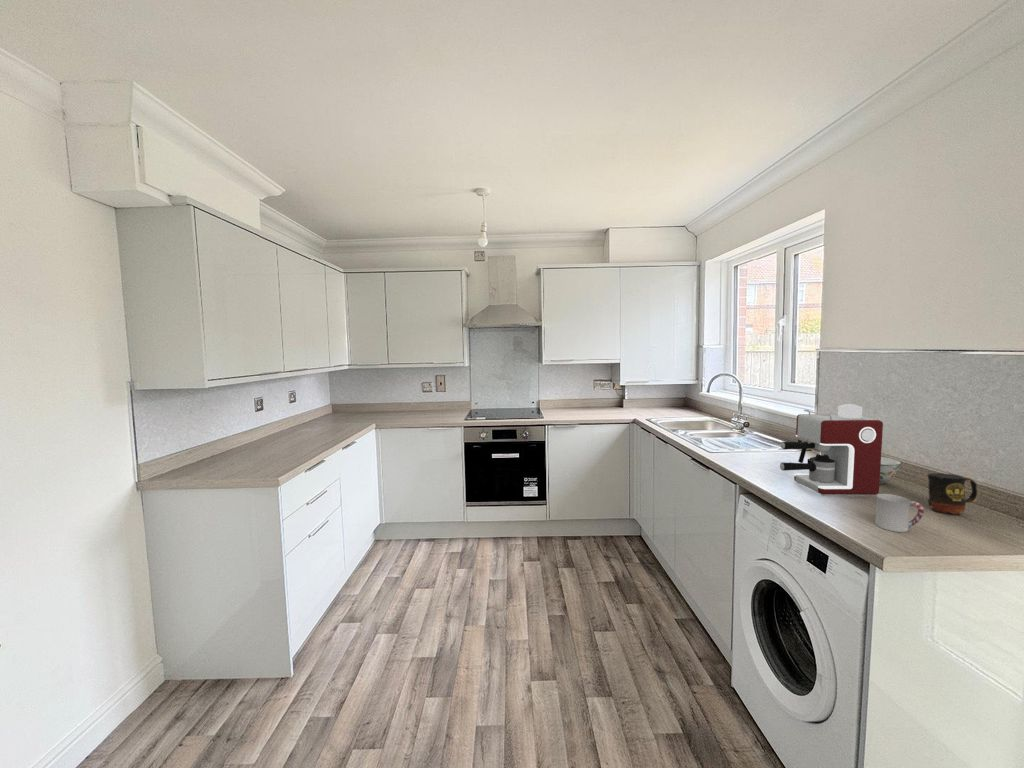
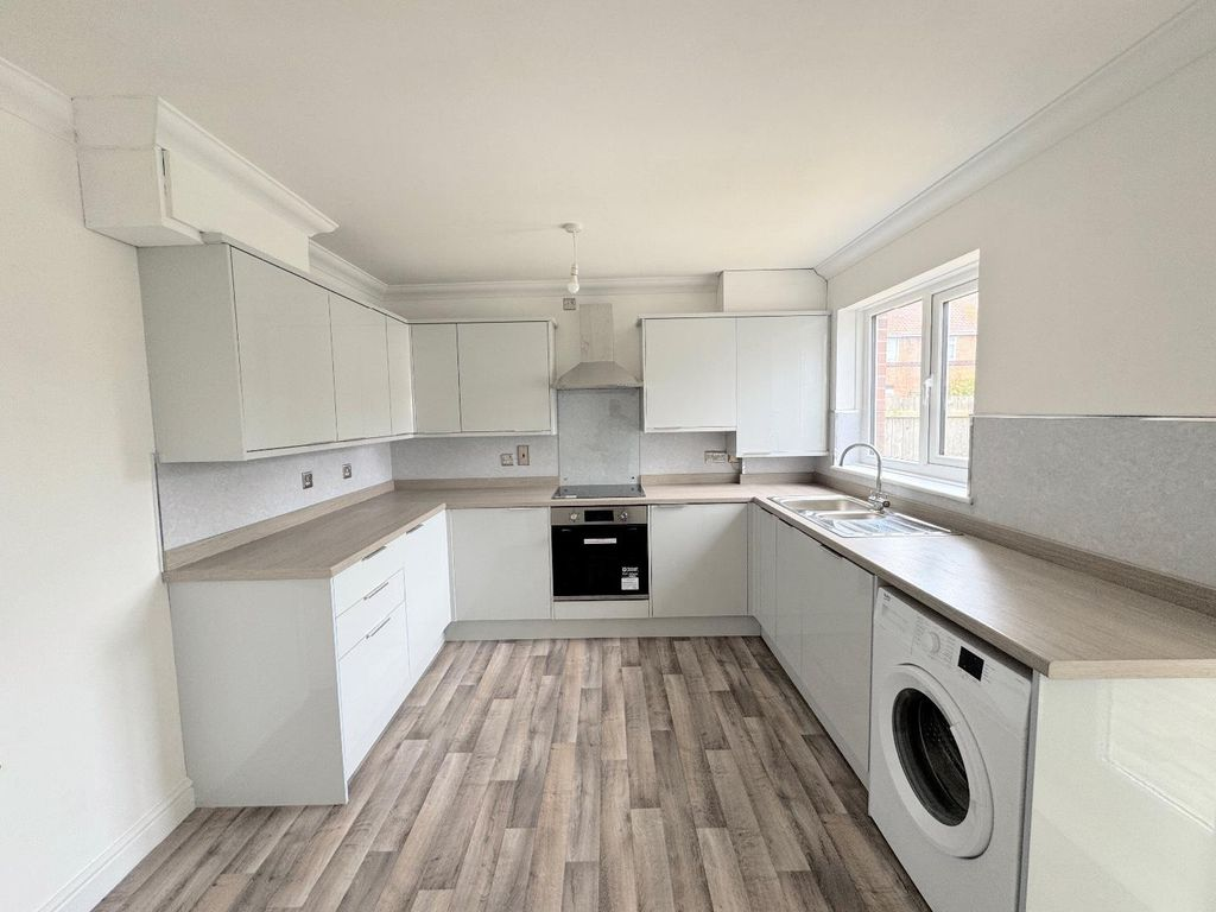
- coffee maker [779,403,884,496]
- mug [927,472,979,515]
- cup [874,493,925,533]
- soup bowl [879,455,903,485]
